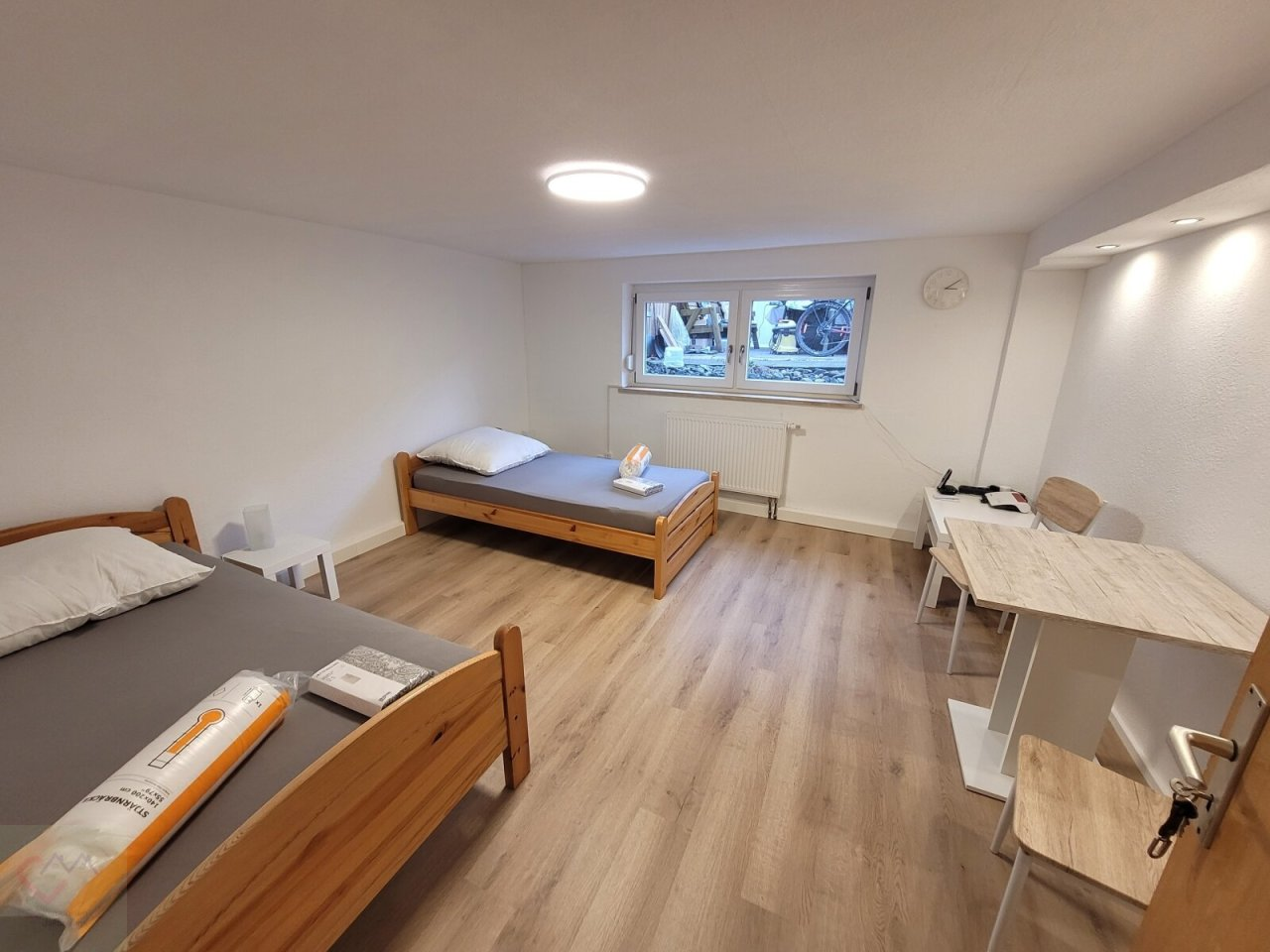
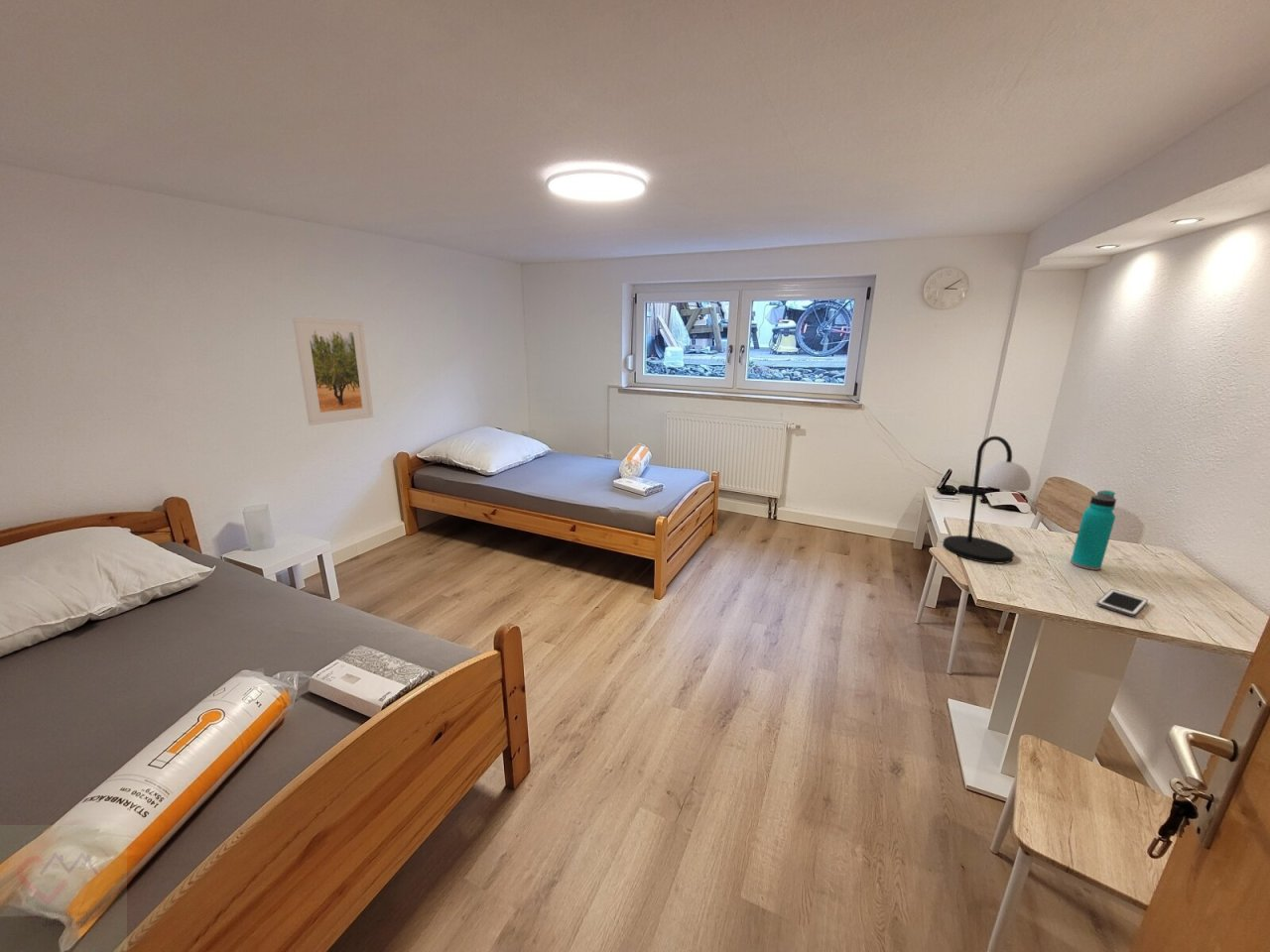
+ water bottle [1070,490,1117,571]
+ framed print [292,316,374,426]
+ cell phone [1095,588,1149,618]
+ table lamp [942,435,1032,564]
